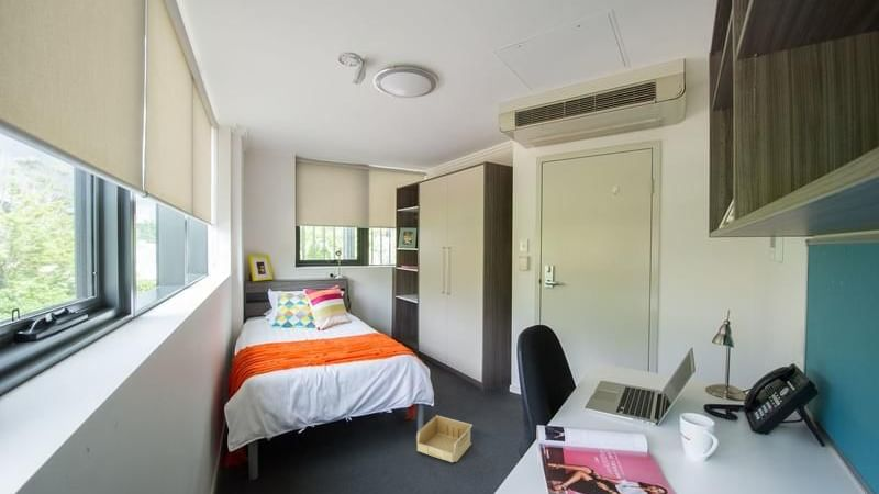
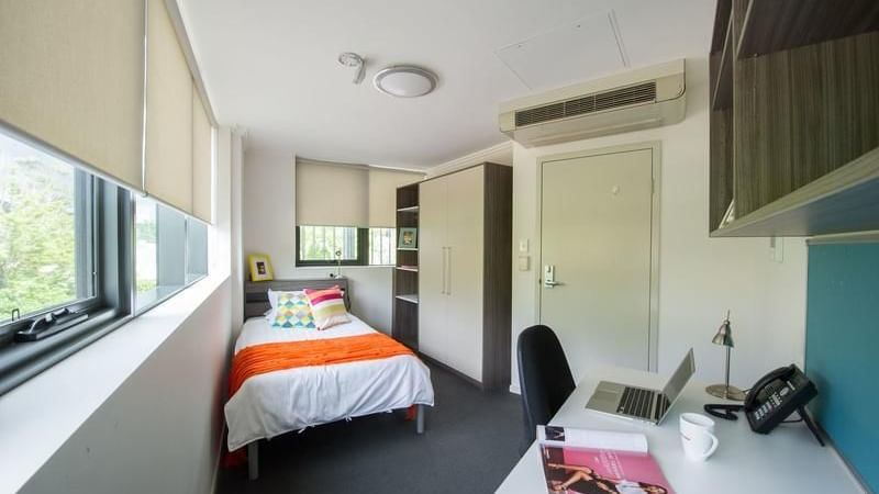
- storage bin [415,414,474,463]
